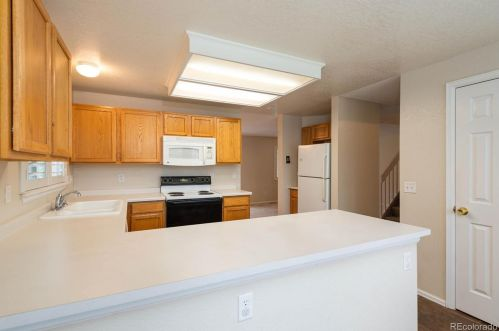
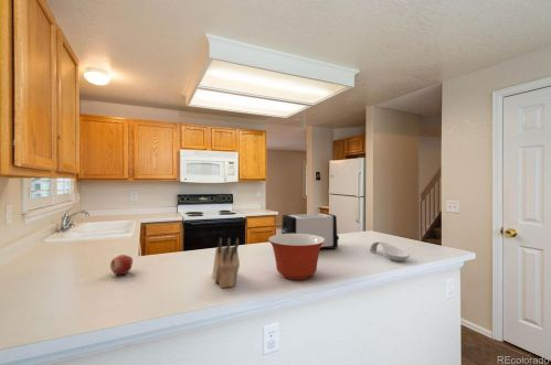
+ knife block [212,237,241,289]
+ toaster [280,212,340,250]
+ fruit [109,254,134,276]
+ mixing bowl [267,233,325,281]
+ spoon rest [369,240,411,262]
